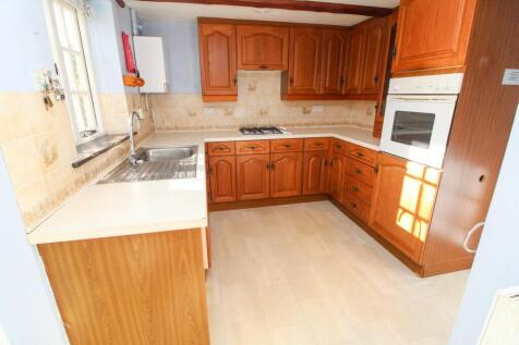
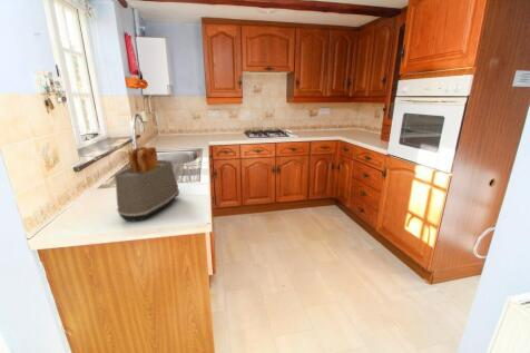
+ toaster [114,146,180,223]
